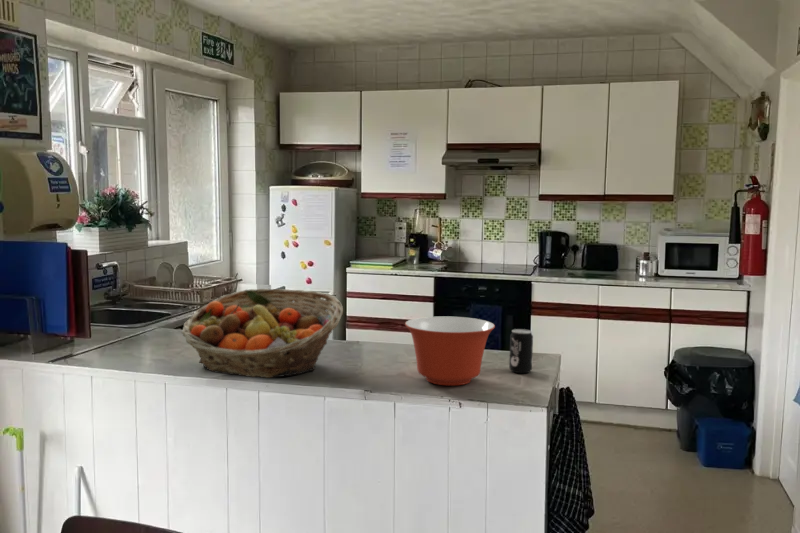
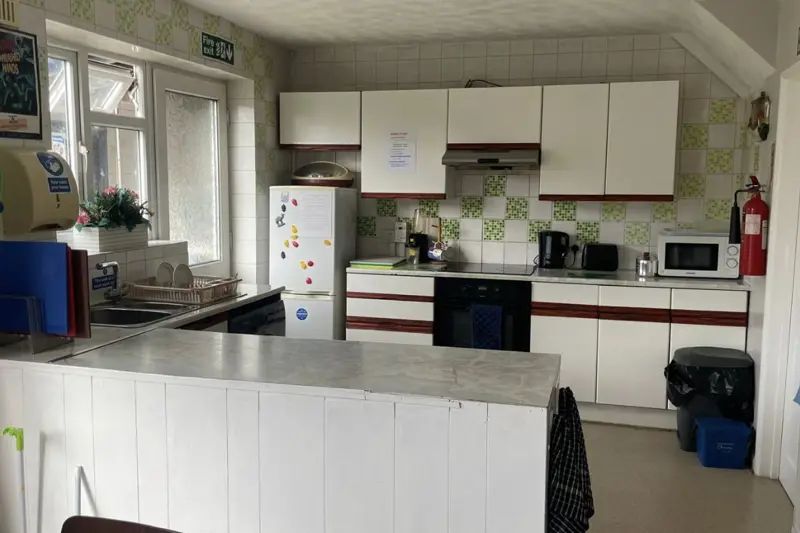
- fruit basket [181,288,344,379]
- mixing bowl [404,316,496,386]
- beverage can [508,328,534,374]
